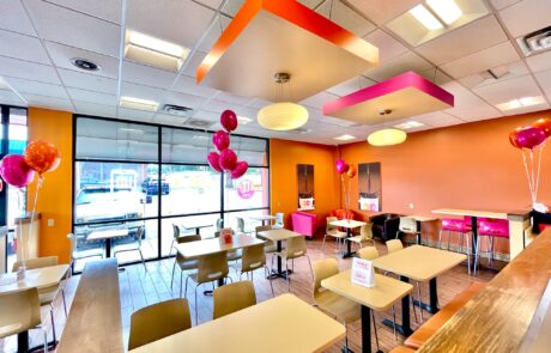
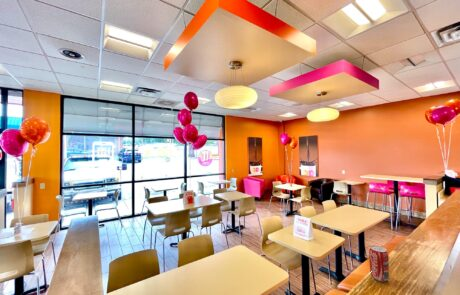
+ beverage can [368,245,390,282]
